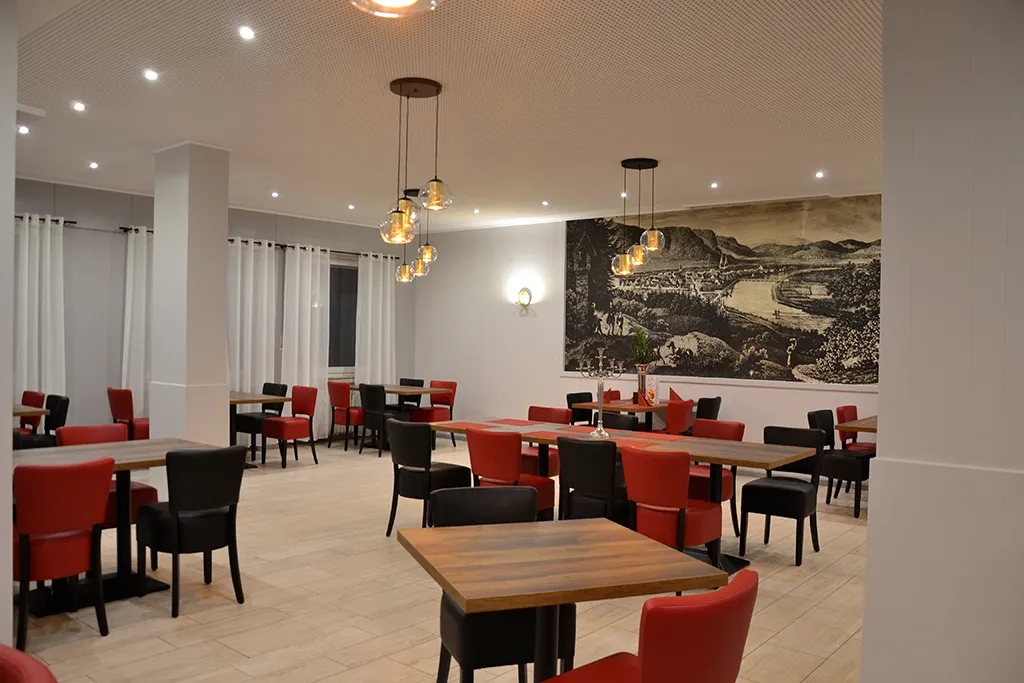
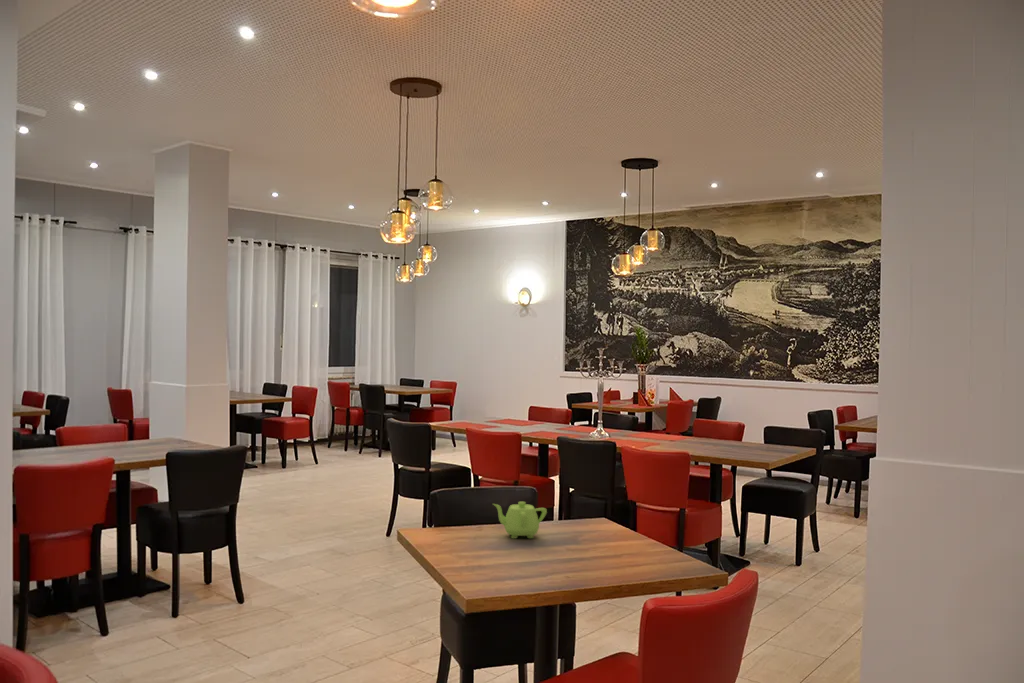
+ teapot [492,501,548,540]
